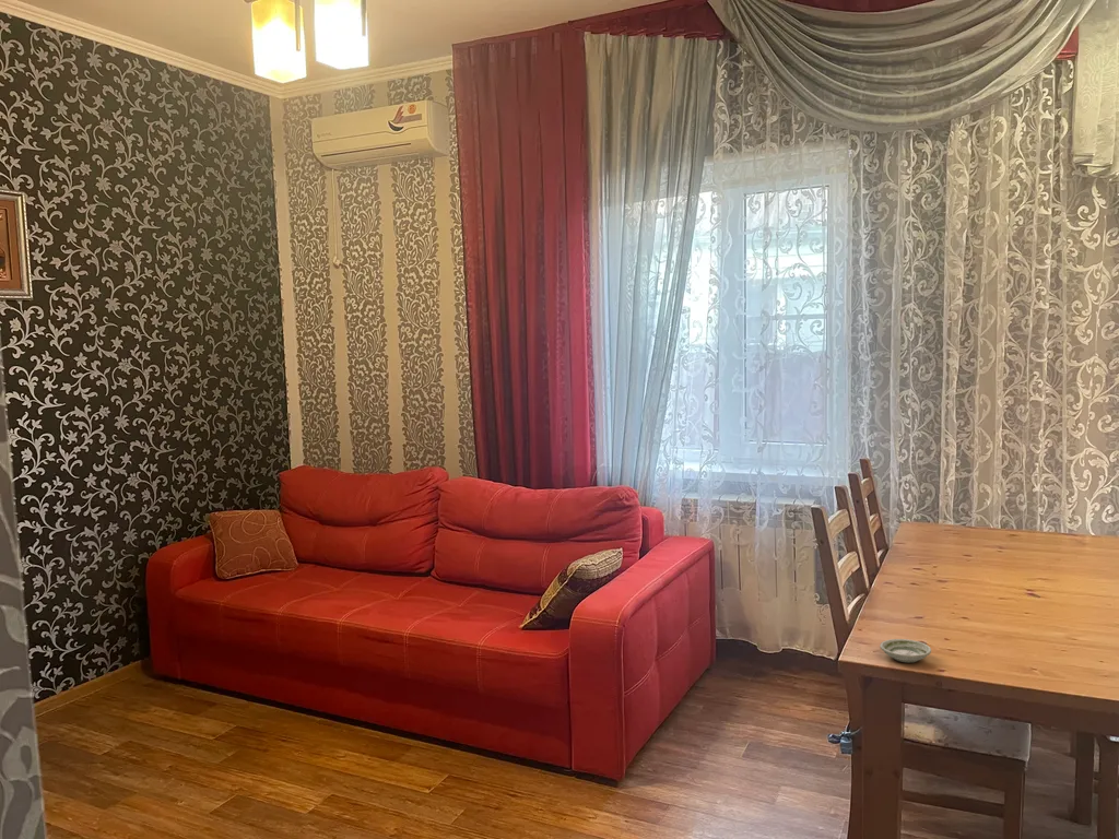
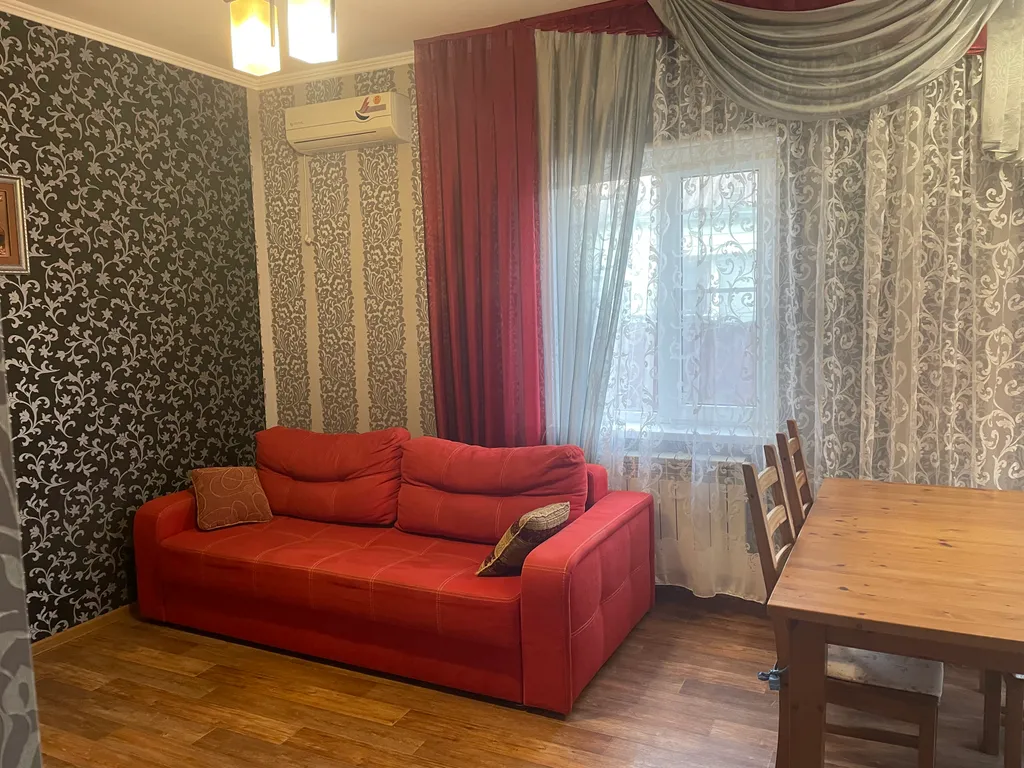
- saucer [879,638,932,663]
